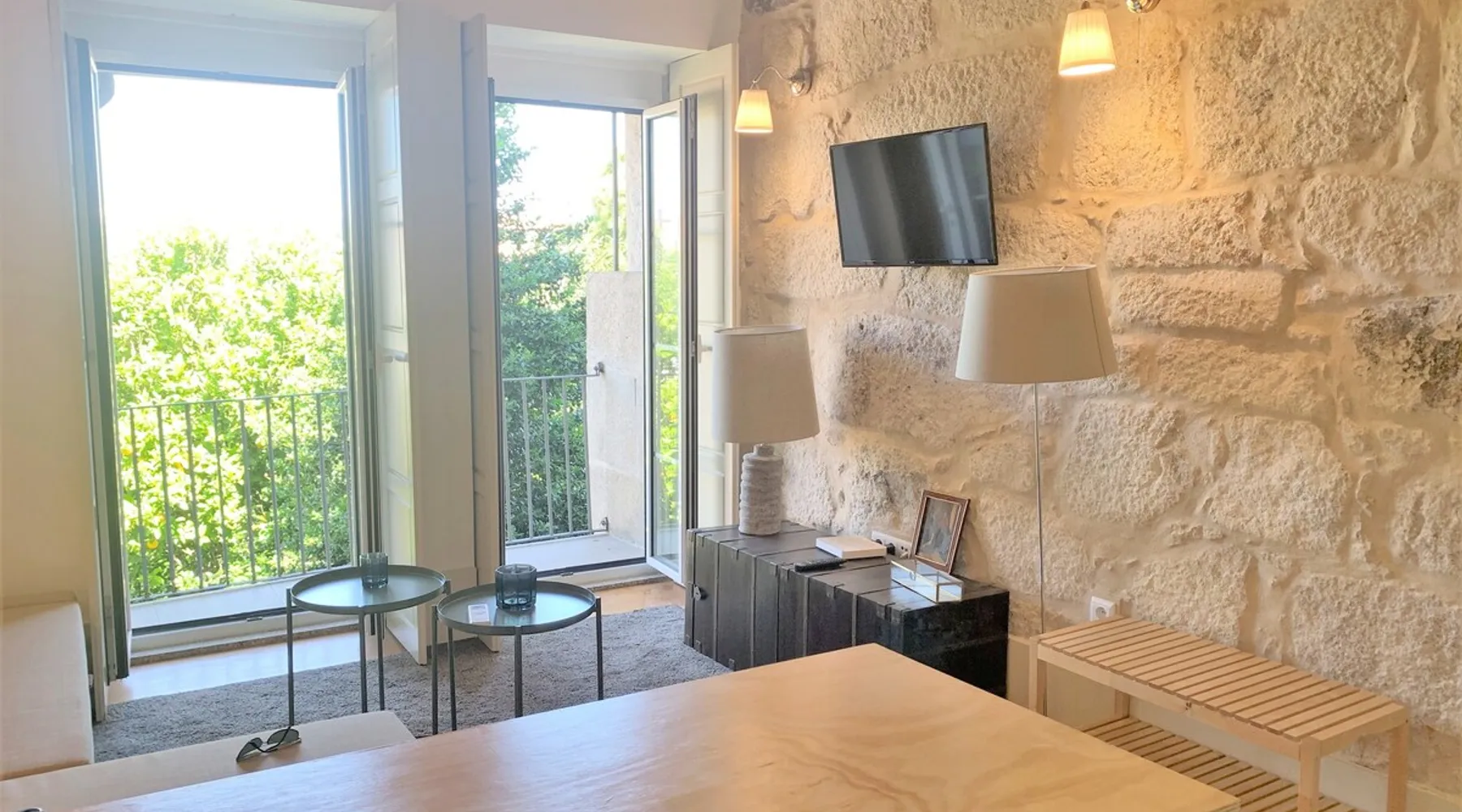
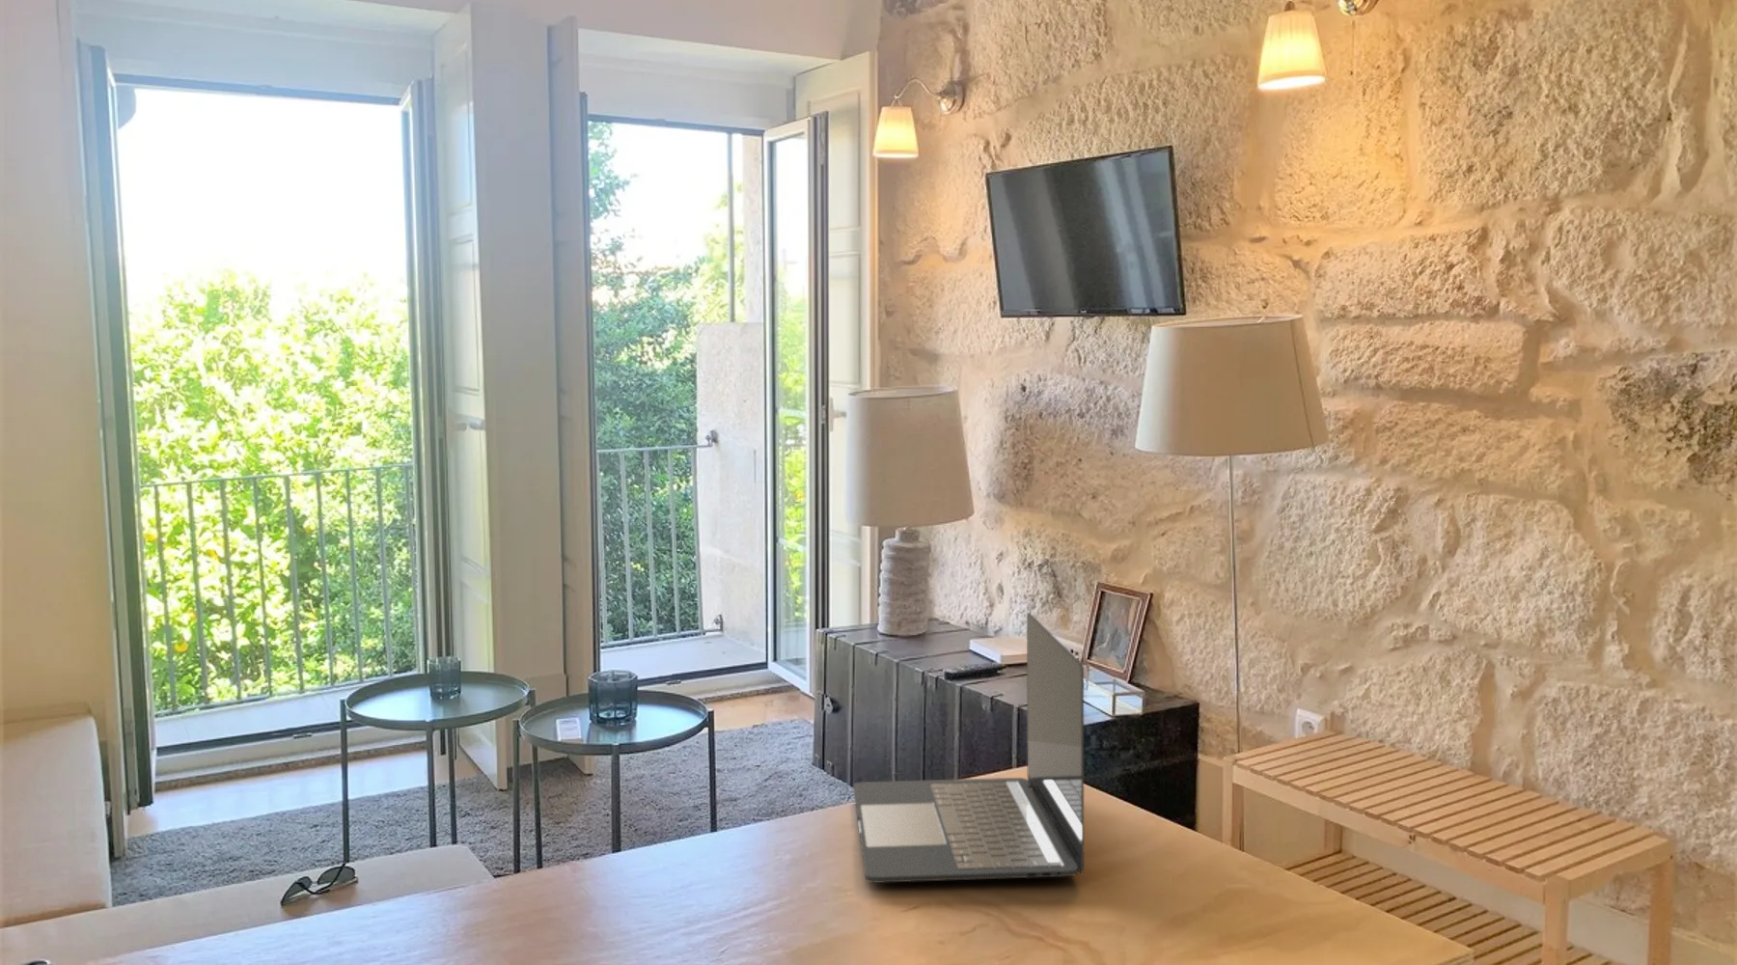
+ laptop [852,612,1085,884]
